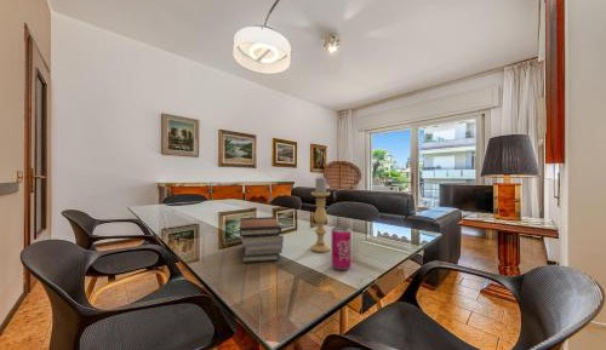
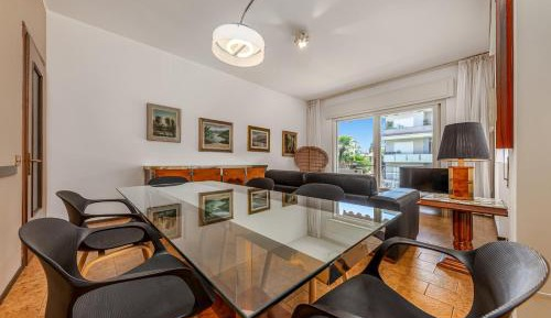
- book stack [239,216,285,264]
- candle holder [309,177,332,253]
- beverage can [331,224,353,271]
